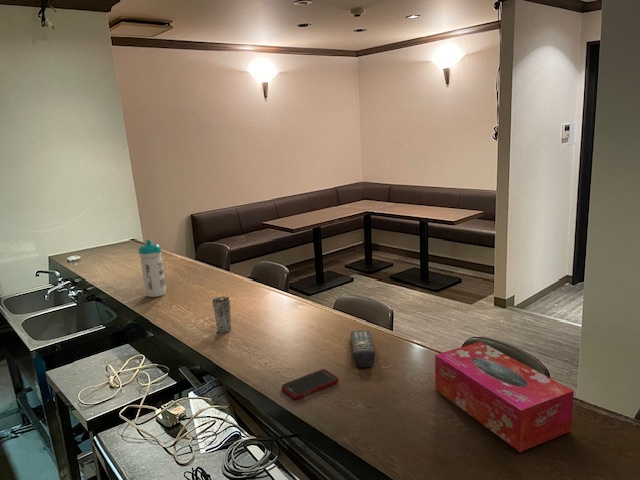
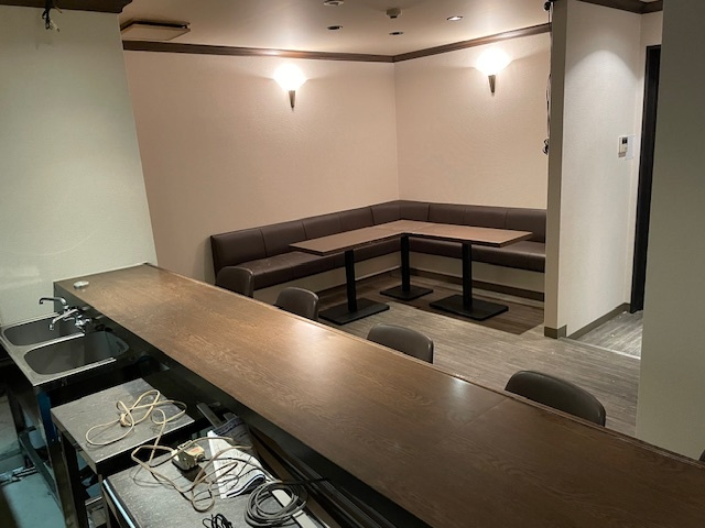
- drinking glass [211,295,232,334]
- water bottle [138,239,167,298]
- tissue box [434,341,575,453]
- remote control [350,330,376,368]
- cell phone [281,368,340,400]
